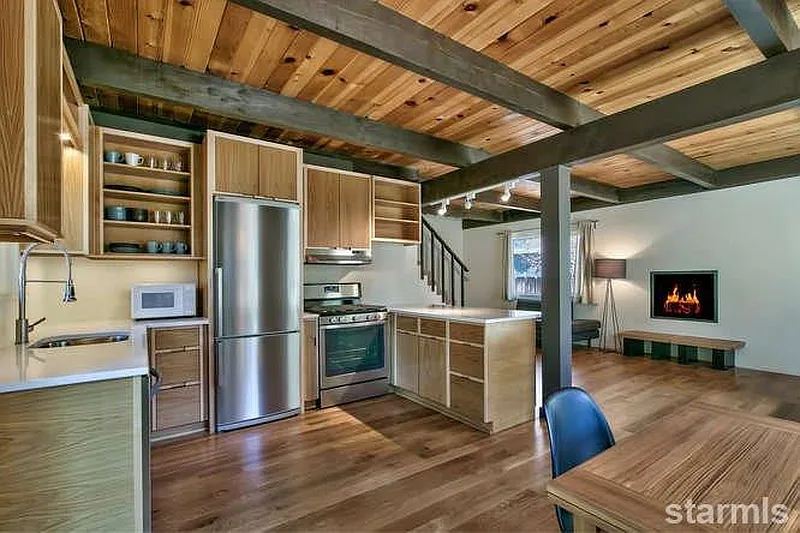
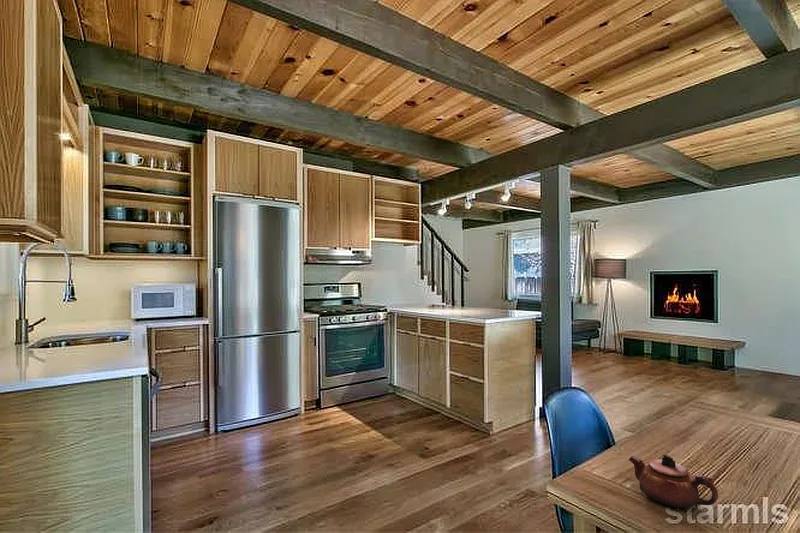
+ teapot [628,453,719,510]
